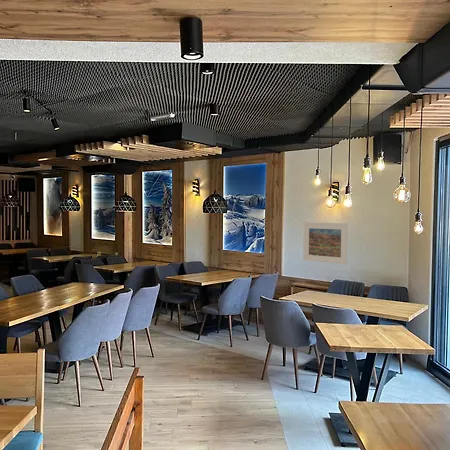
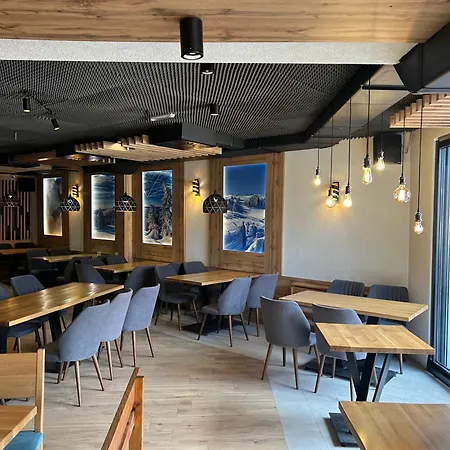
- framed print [302,221,349,265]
